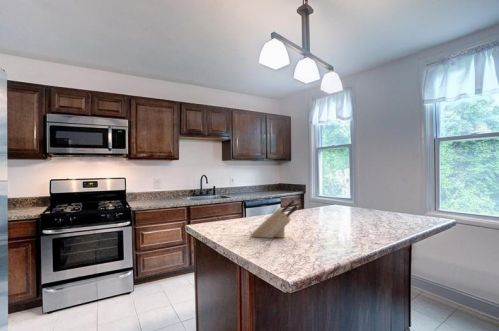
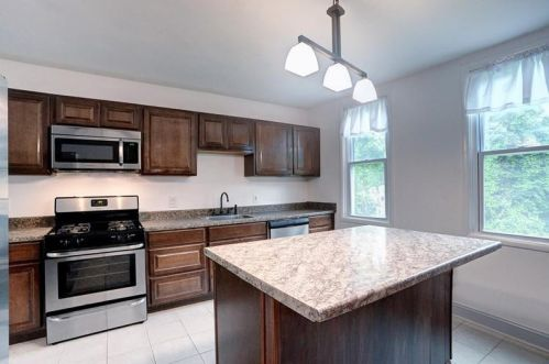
- knife block [250,198,298,239]
